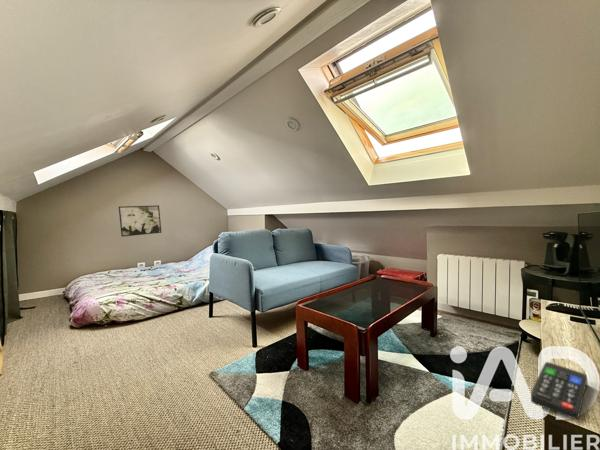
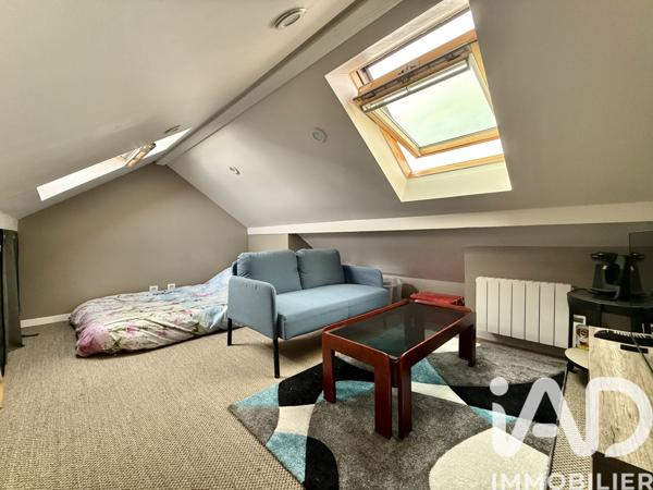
- remote control [530,361,588,420]
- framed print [118,204,162,238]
